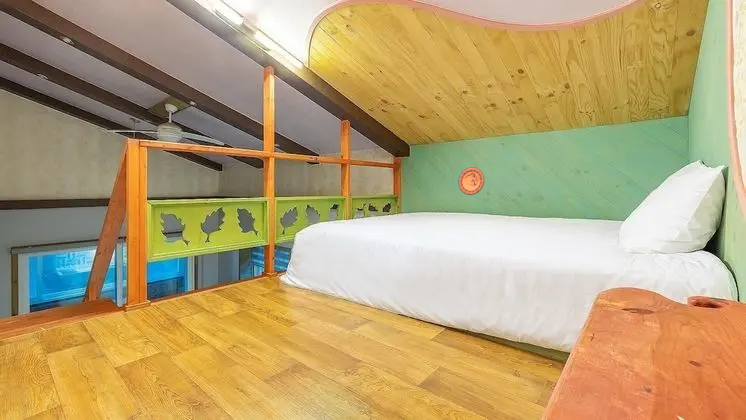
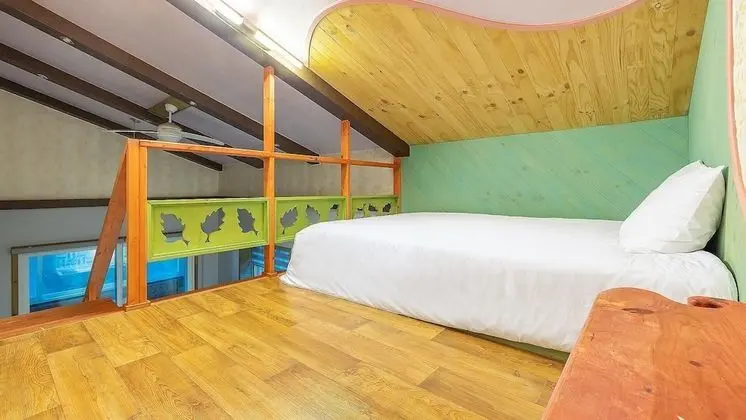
- decorative plate [457,166,486,196]
